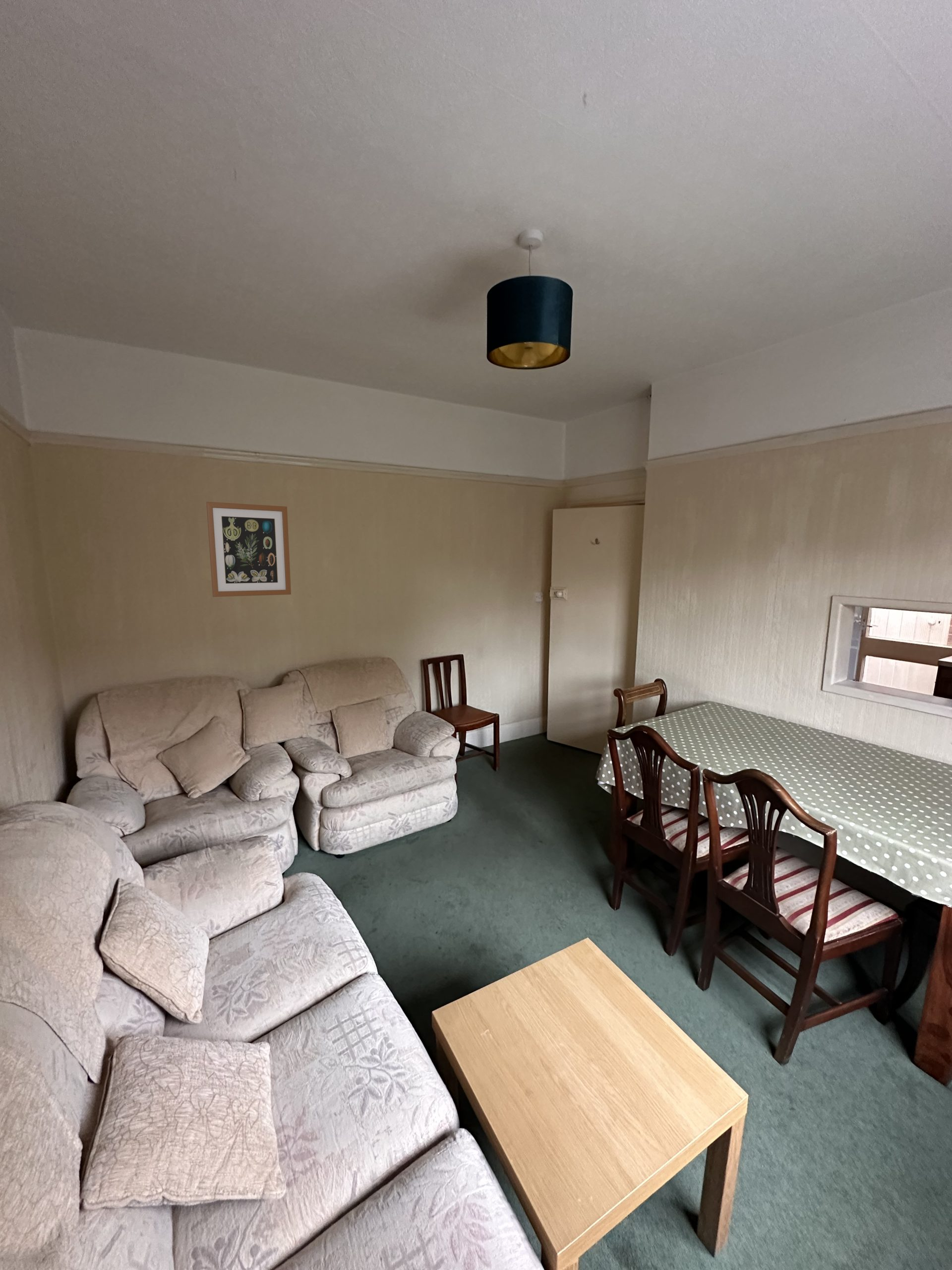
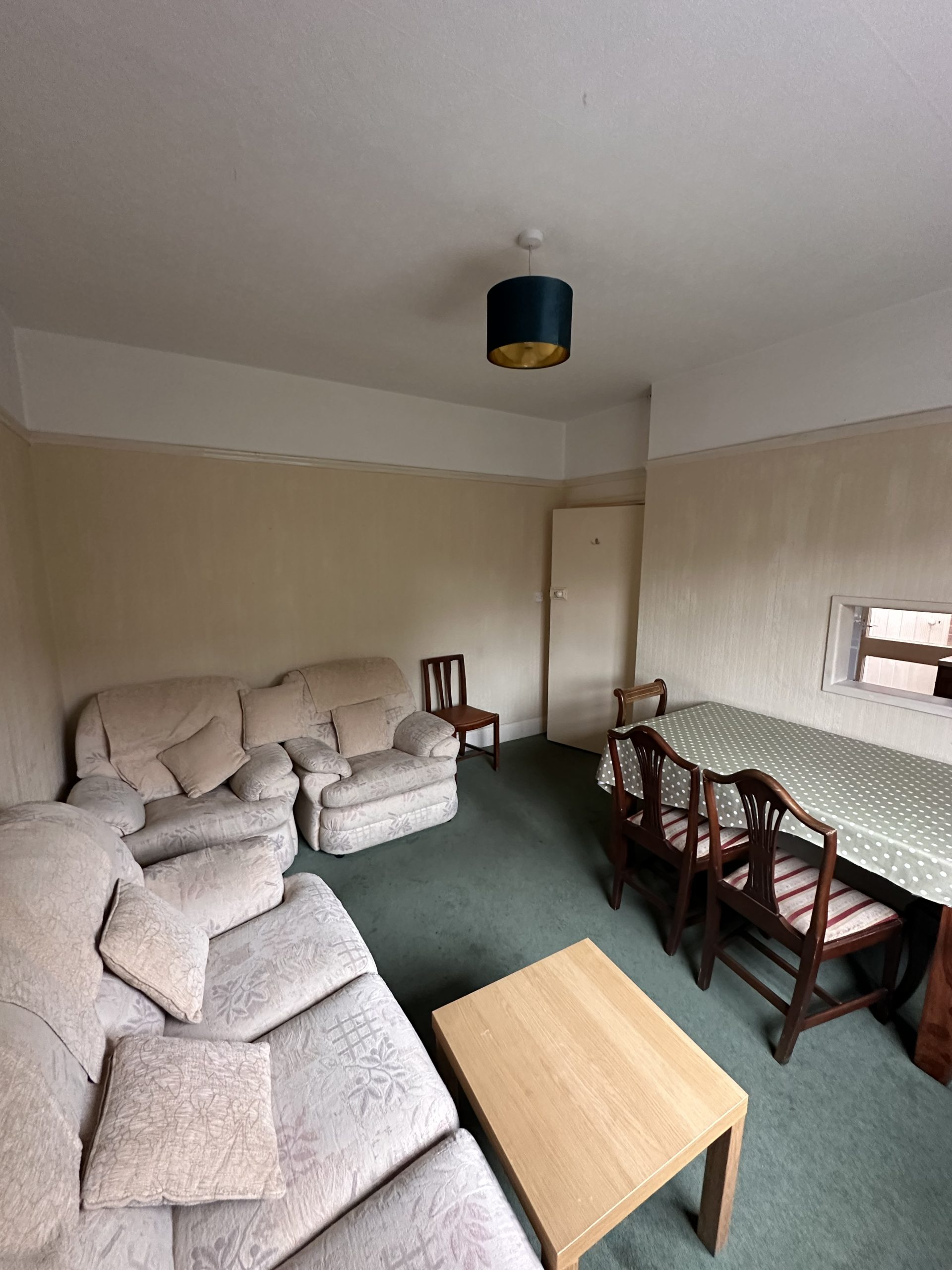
- wall art [206,502,292,597]
